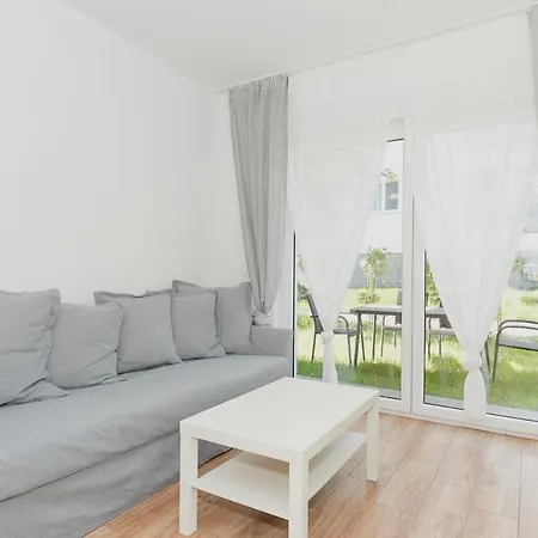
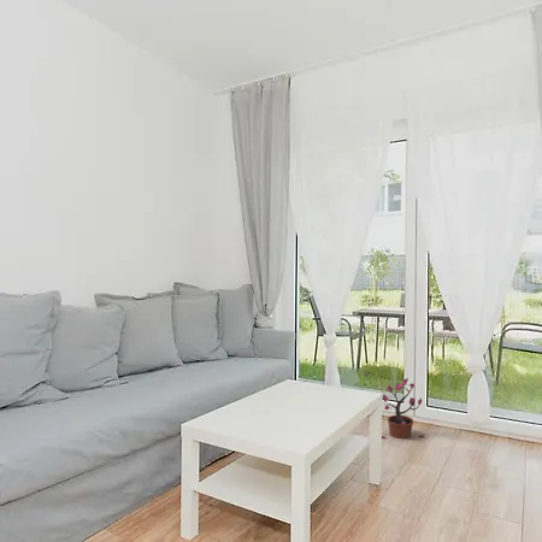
+ potted plant [381,377,425,440]
